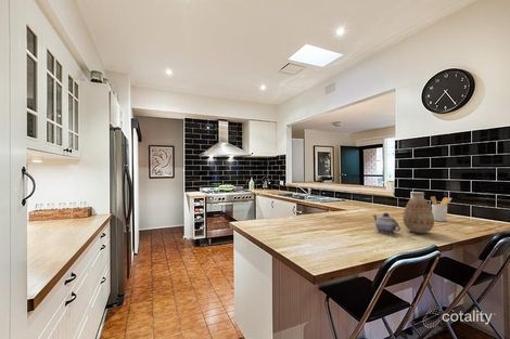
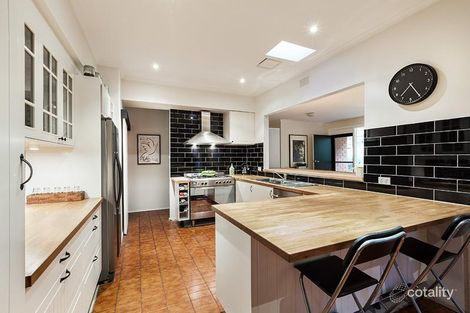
- teapot [372,212,401,234]
- vase [401,192,435,234]
- utensil holder [430,195,452,222]
